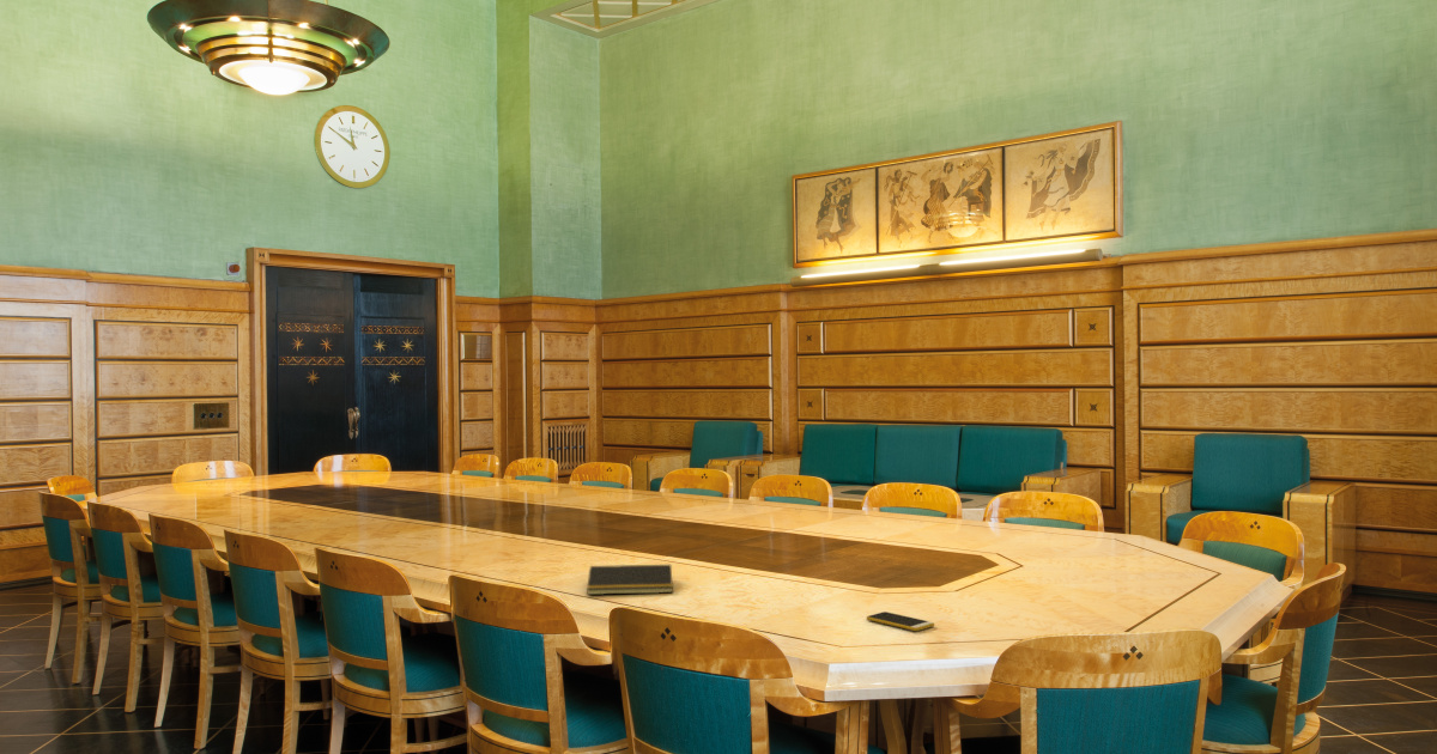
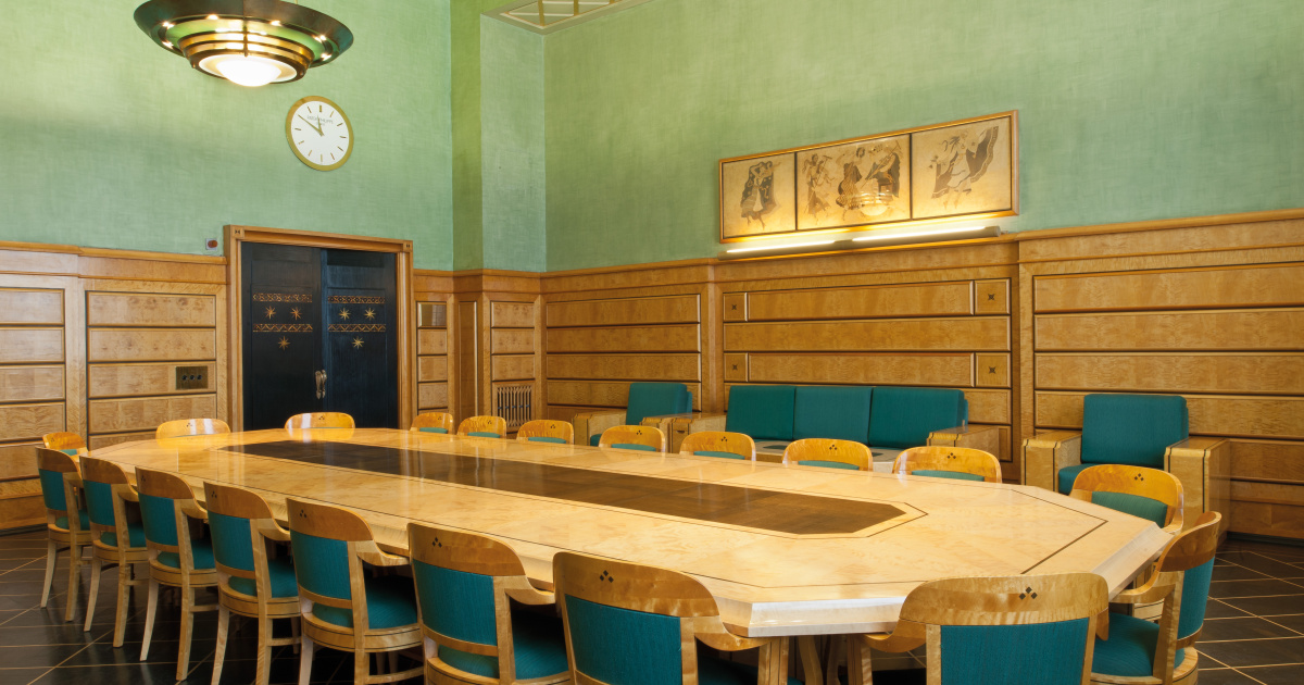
- smartphone [866,610,935,632]
- notepad [586,564,674,596]
